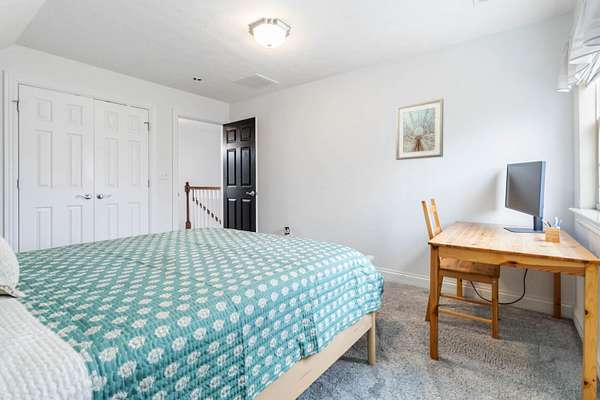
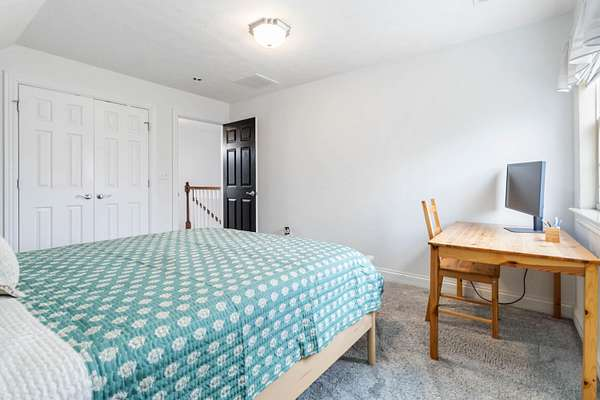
- picture frame [395,98,444,161]
